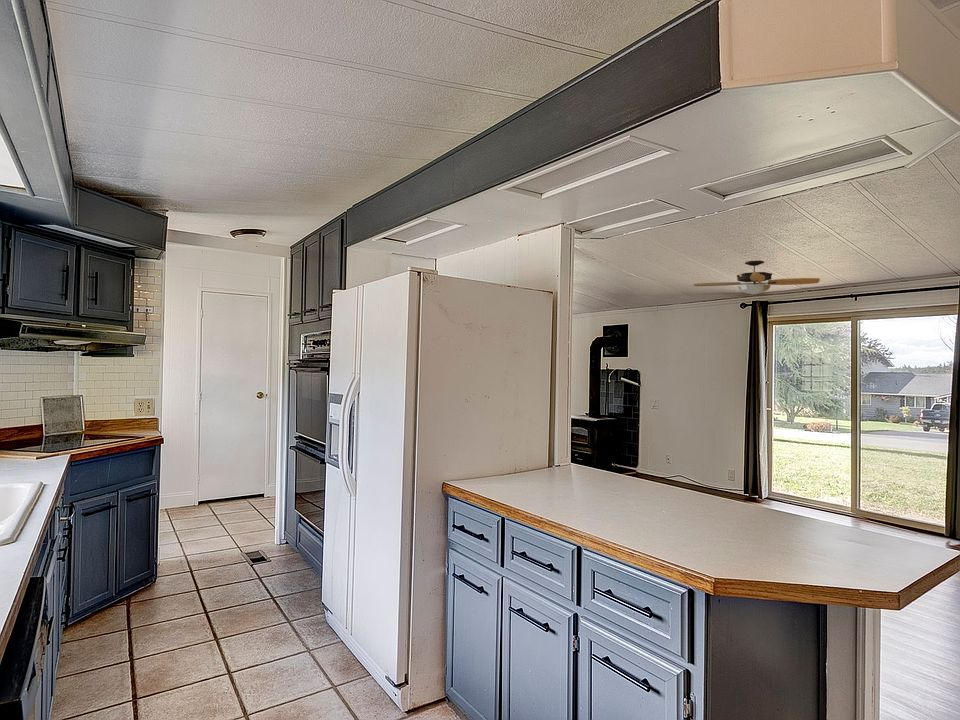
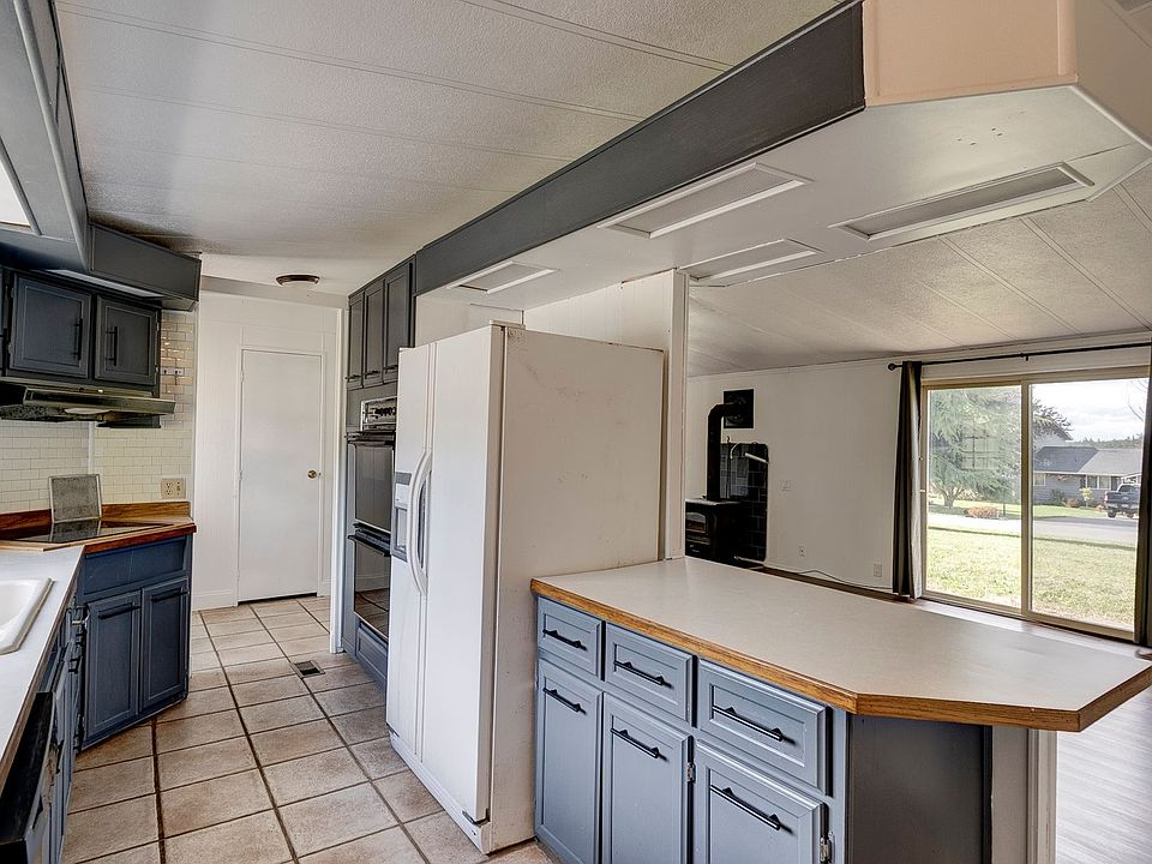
- ceiling fan [692,260,821,296]
